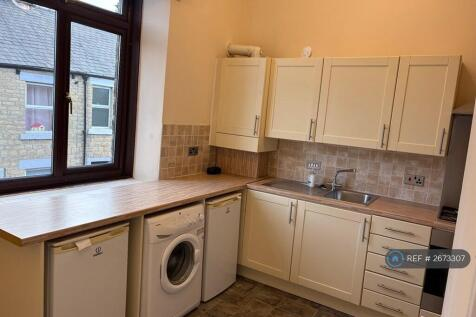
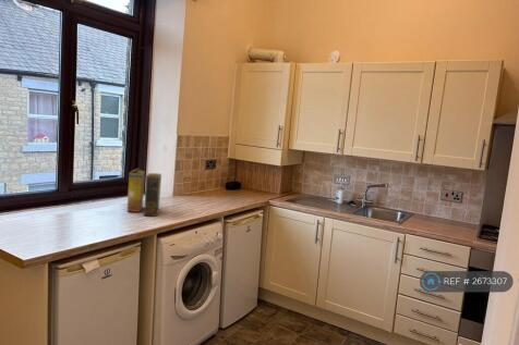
+ cereal box [126,168,162,218]
